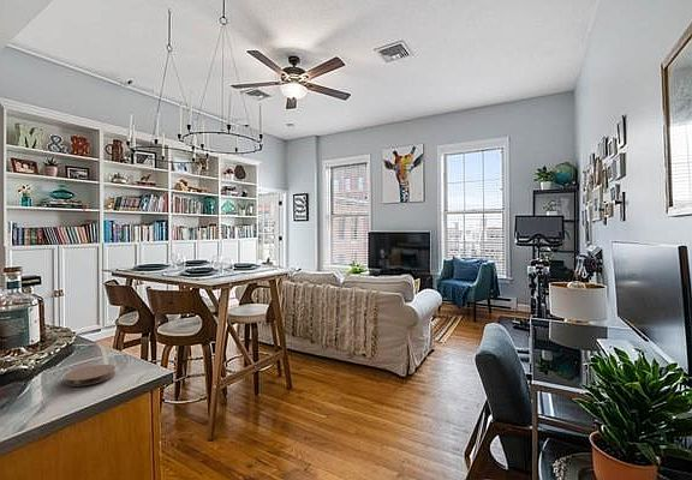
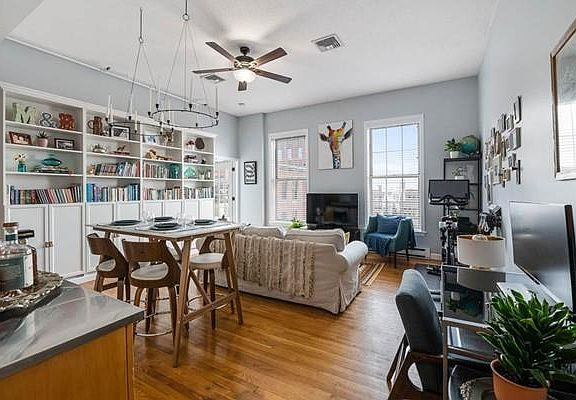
- coaster [64,364,117,388]
